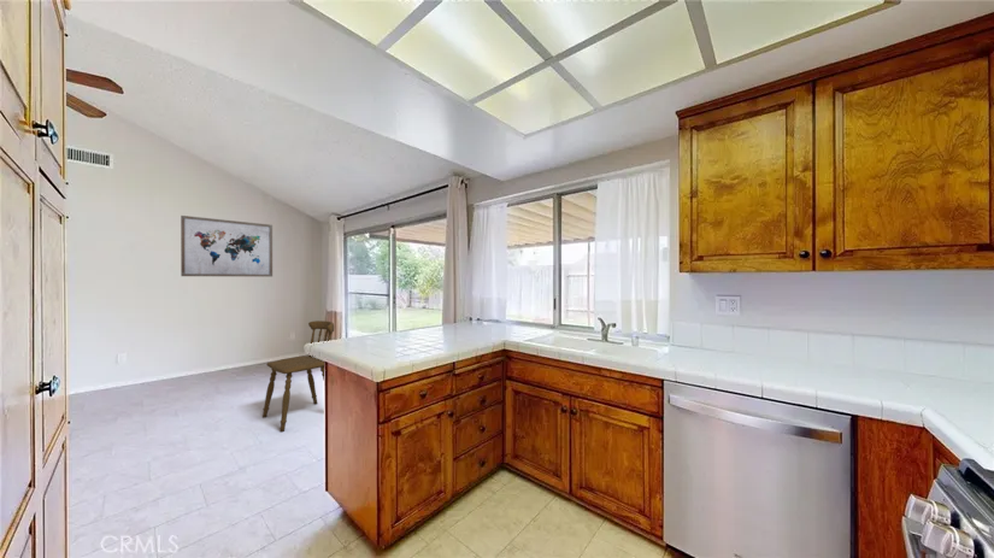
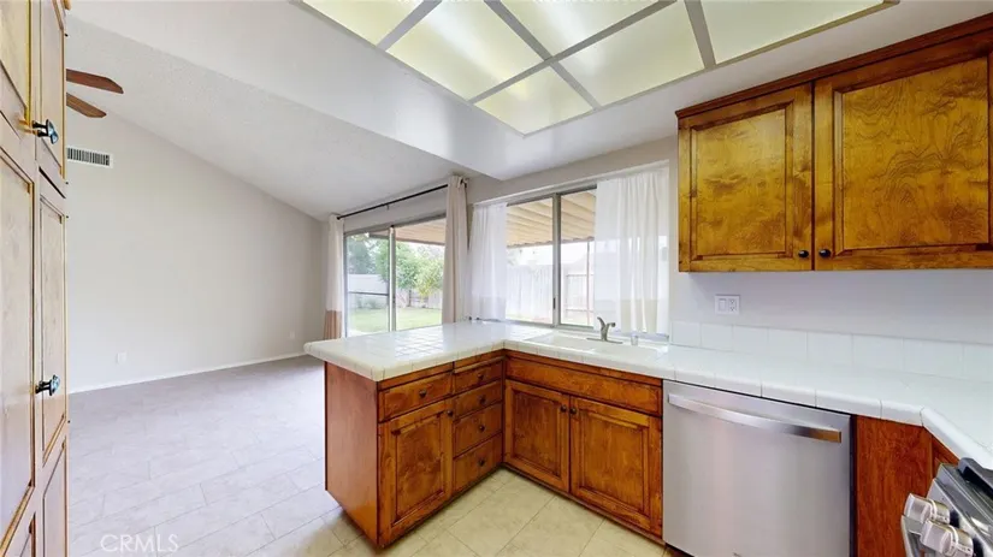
- wall art [180,215,274,278]
- dining chair [261,319,335,433]
